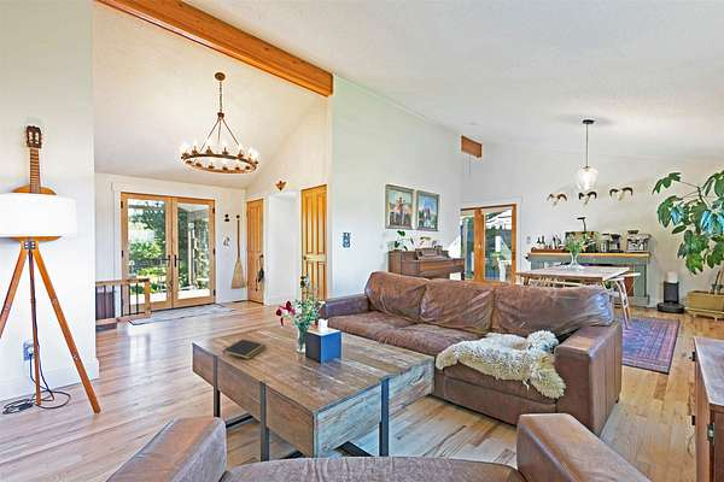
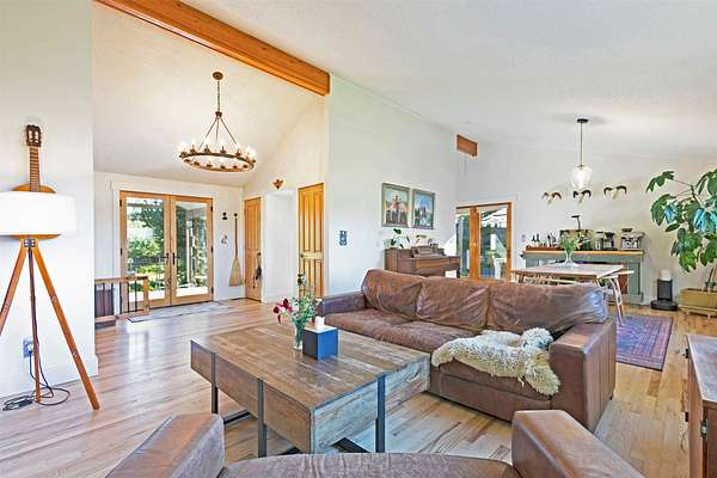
- notepad [222,339,268,360]
